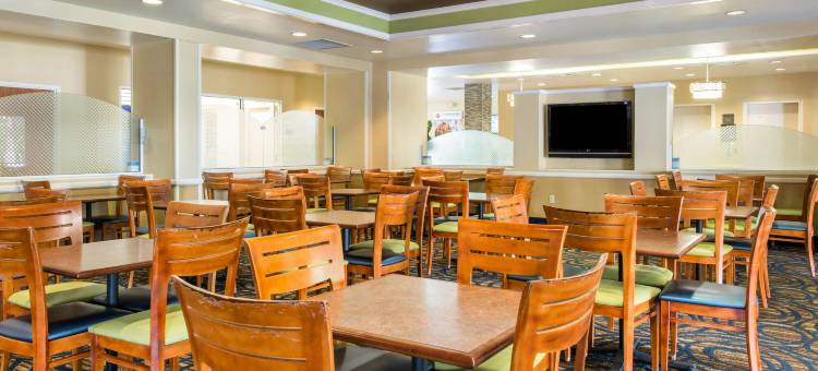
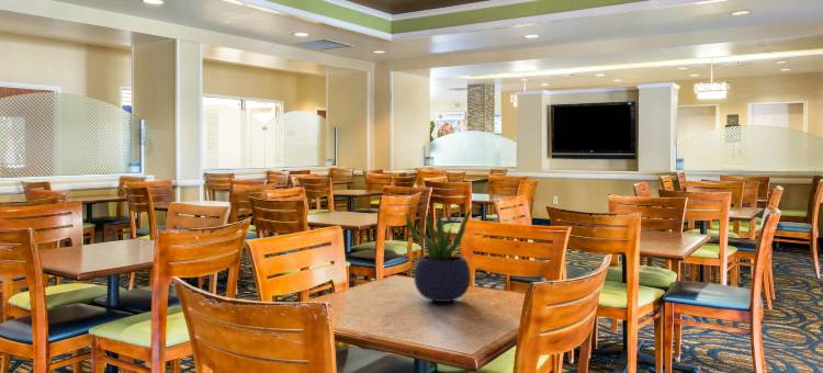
+ potted plant [404,205,474,303]
